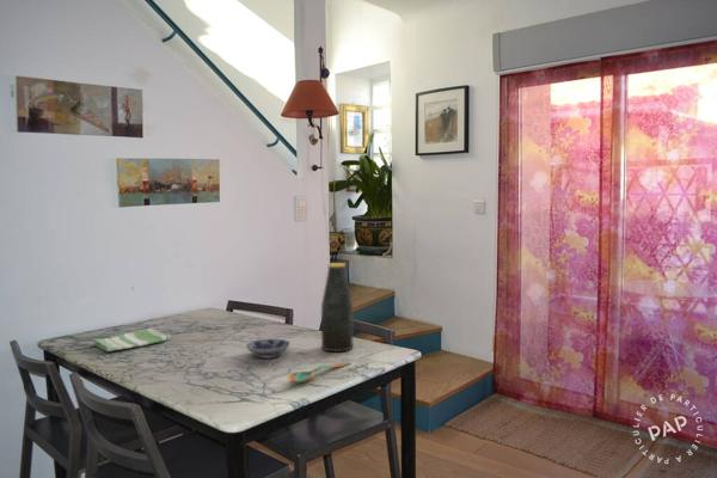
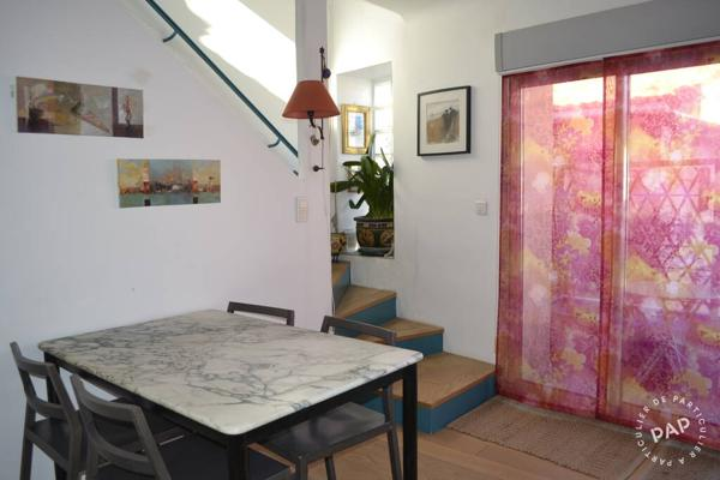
- bottle [320,262,354,353]
- spoon [284,361,353,384]
- bowl [245,338,290,360]
- dish towel [92,327,171,353]
